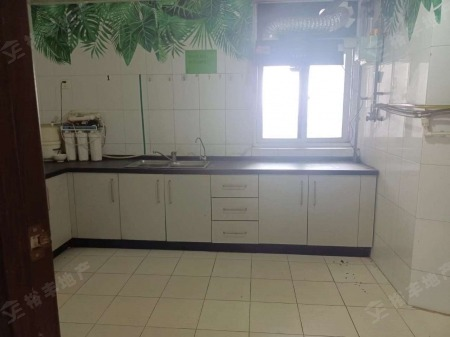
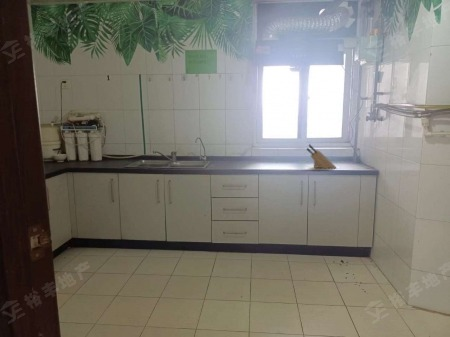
+ knife block [306,143,337,169]
